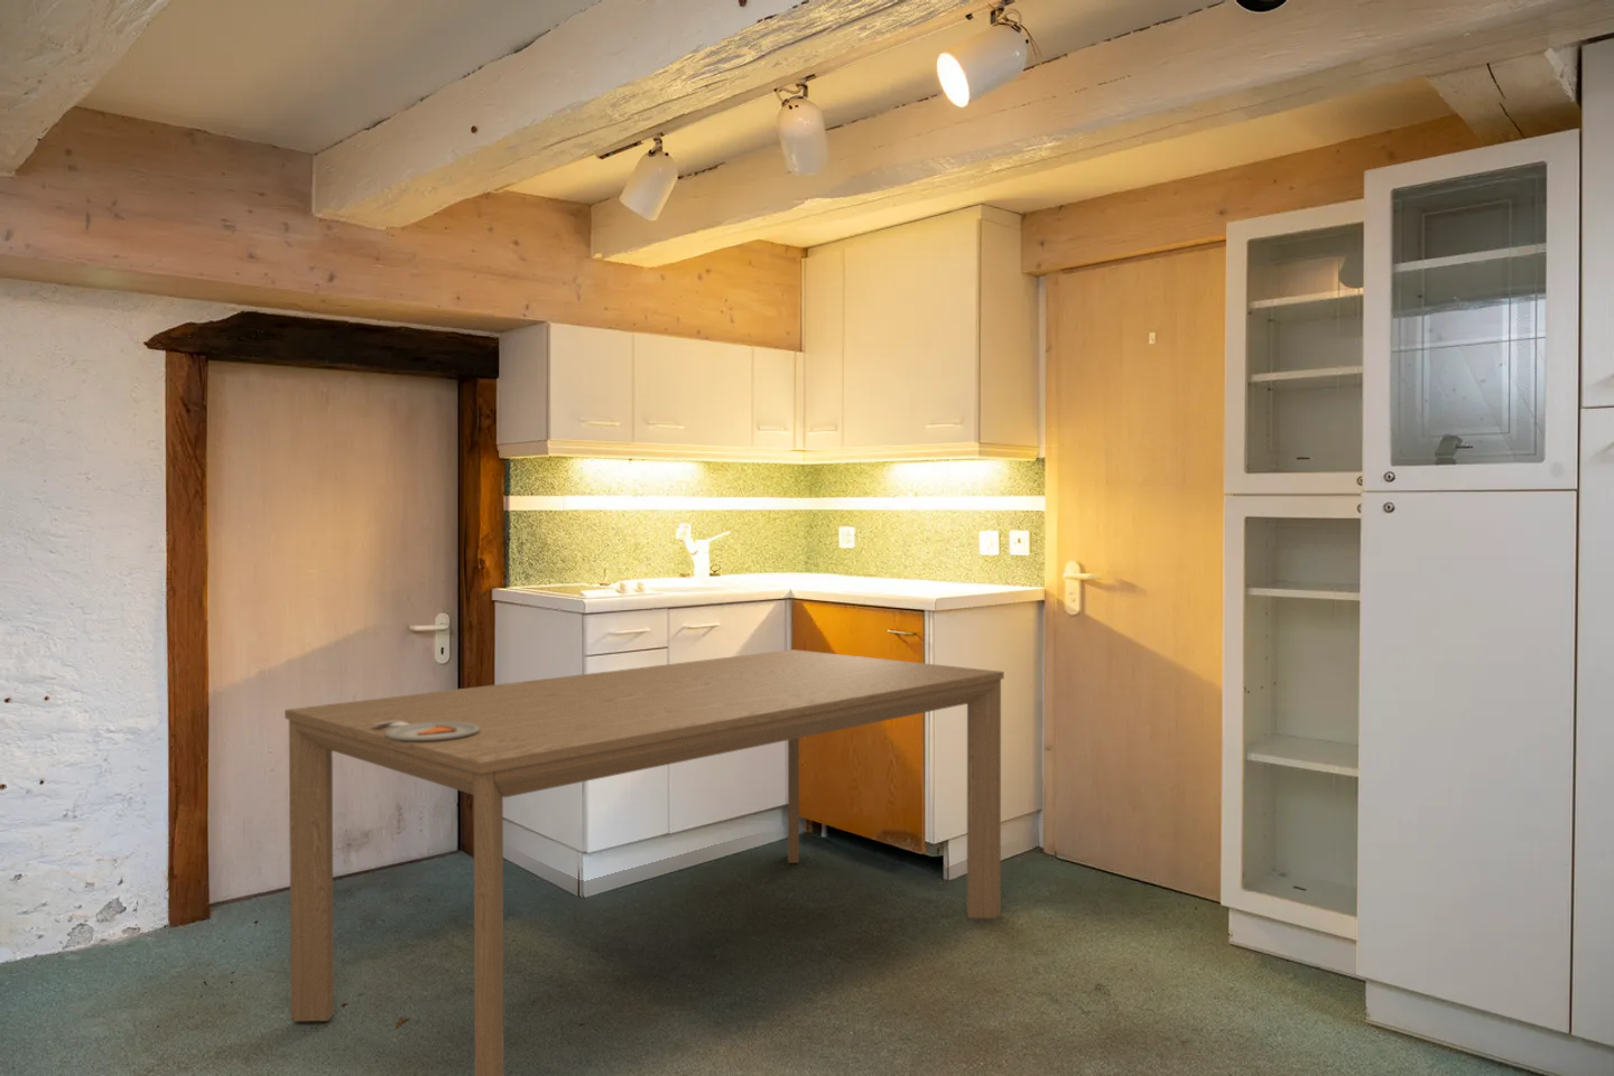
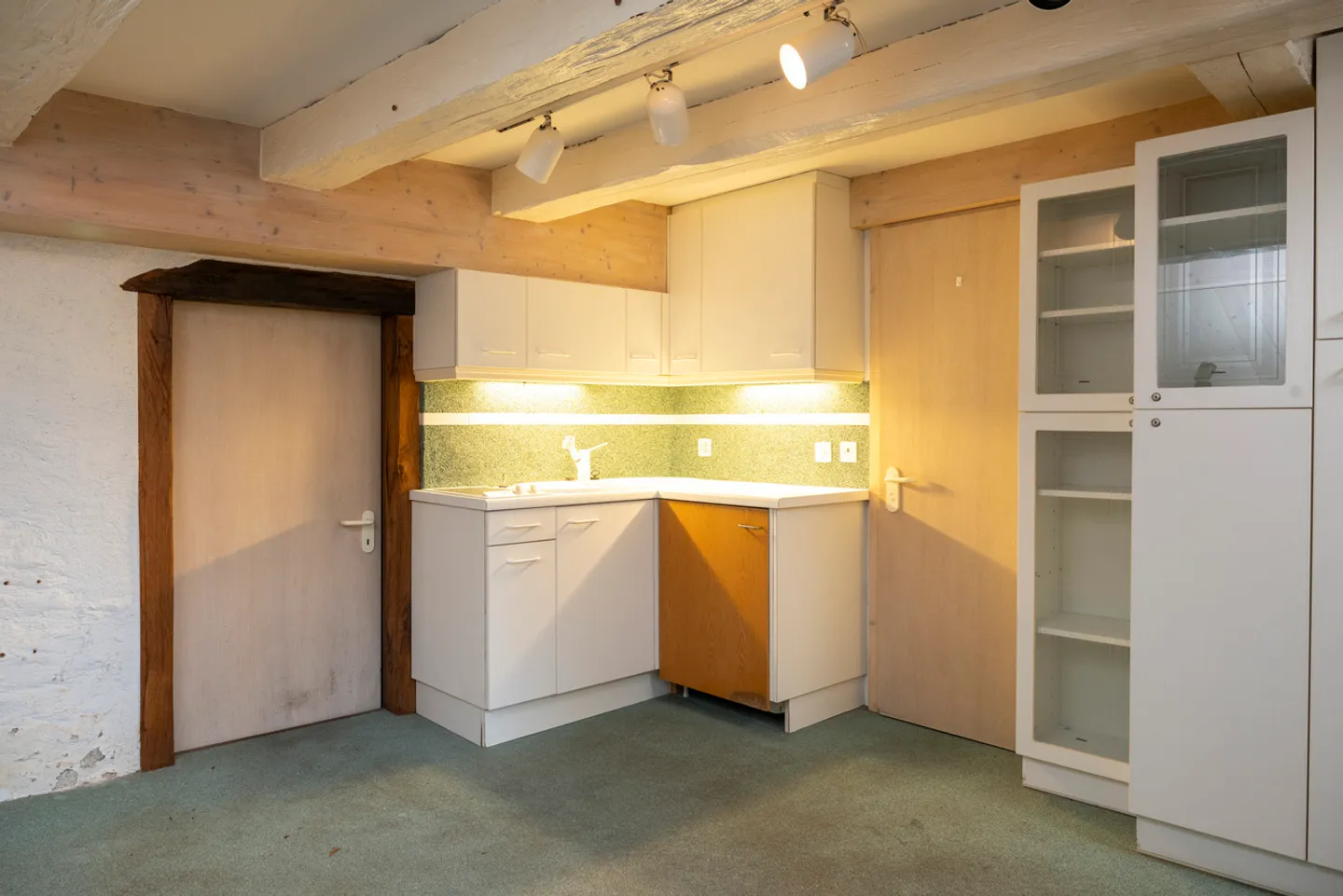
- dinner plate [375,721,480,741]
- dining table [284,648,1006,1076]
